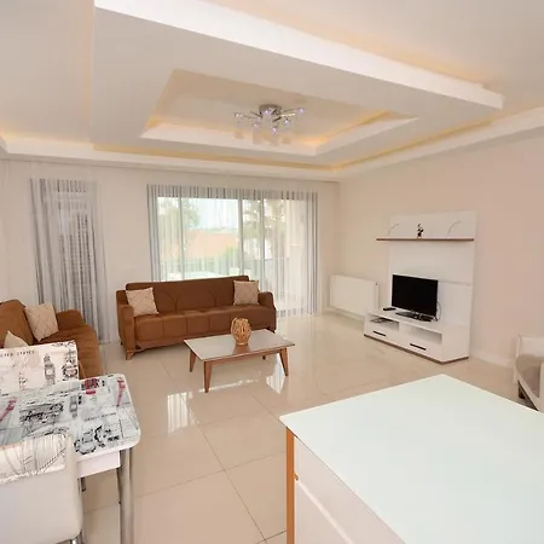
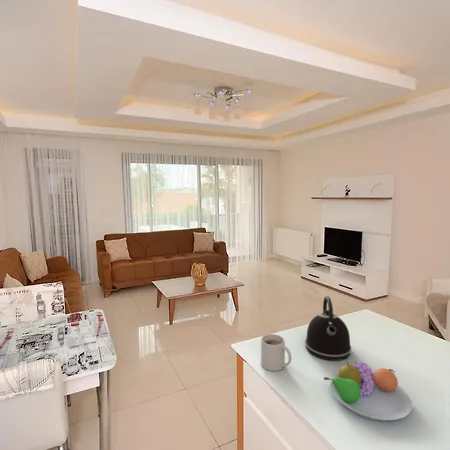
+ mug [260,333,293,372]
+ fruit bowl [323,358,413,422]
+ kettle [304,295,352,362]
